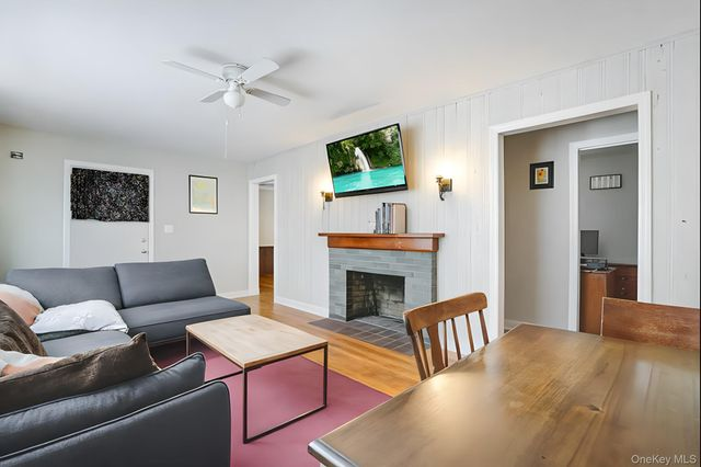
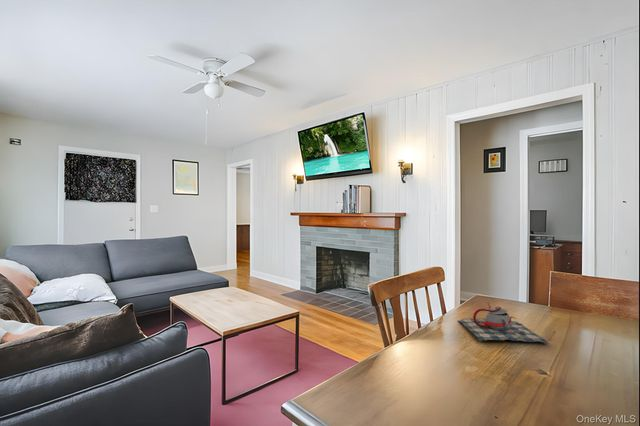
+ teapot [457,303,550,345]
